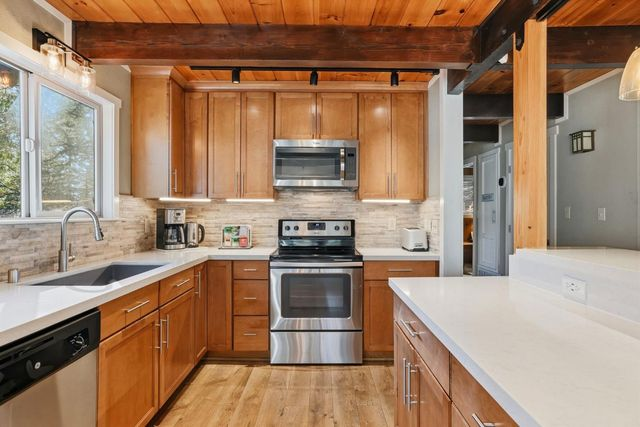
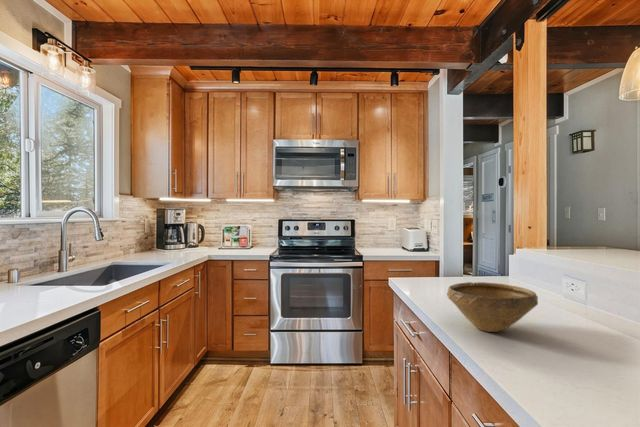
+ bowl [446,281,539,333]
